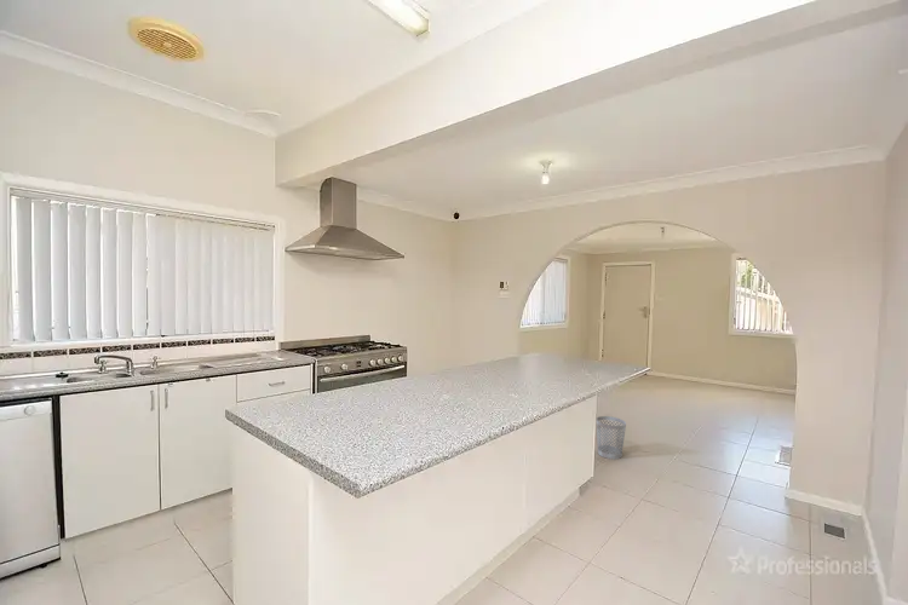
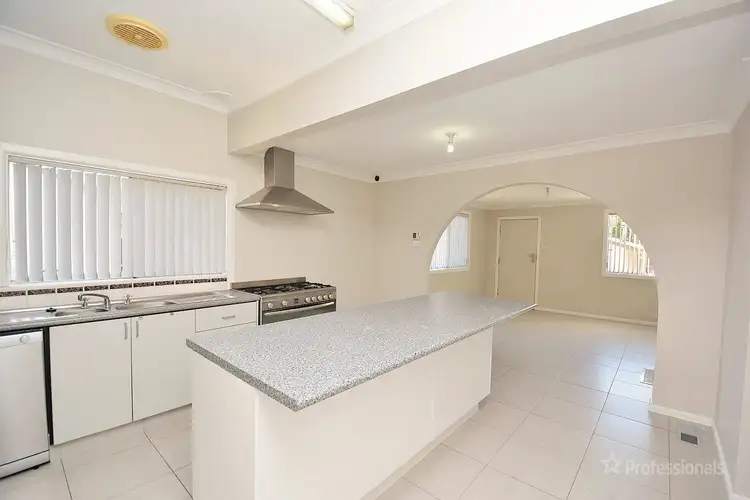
- wastebasket [596,415,627,460]
